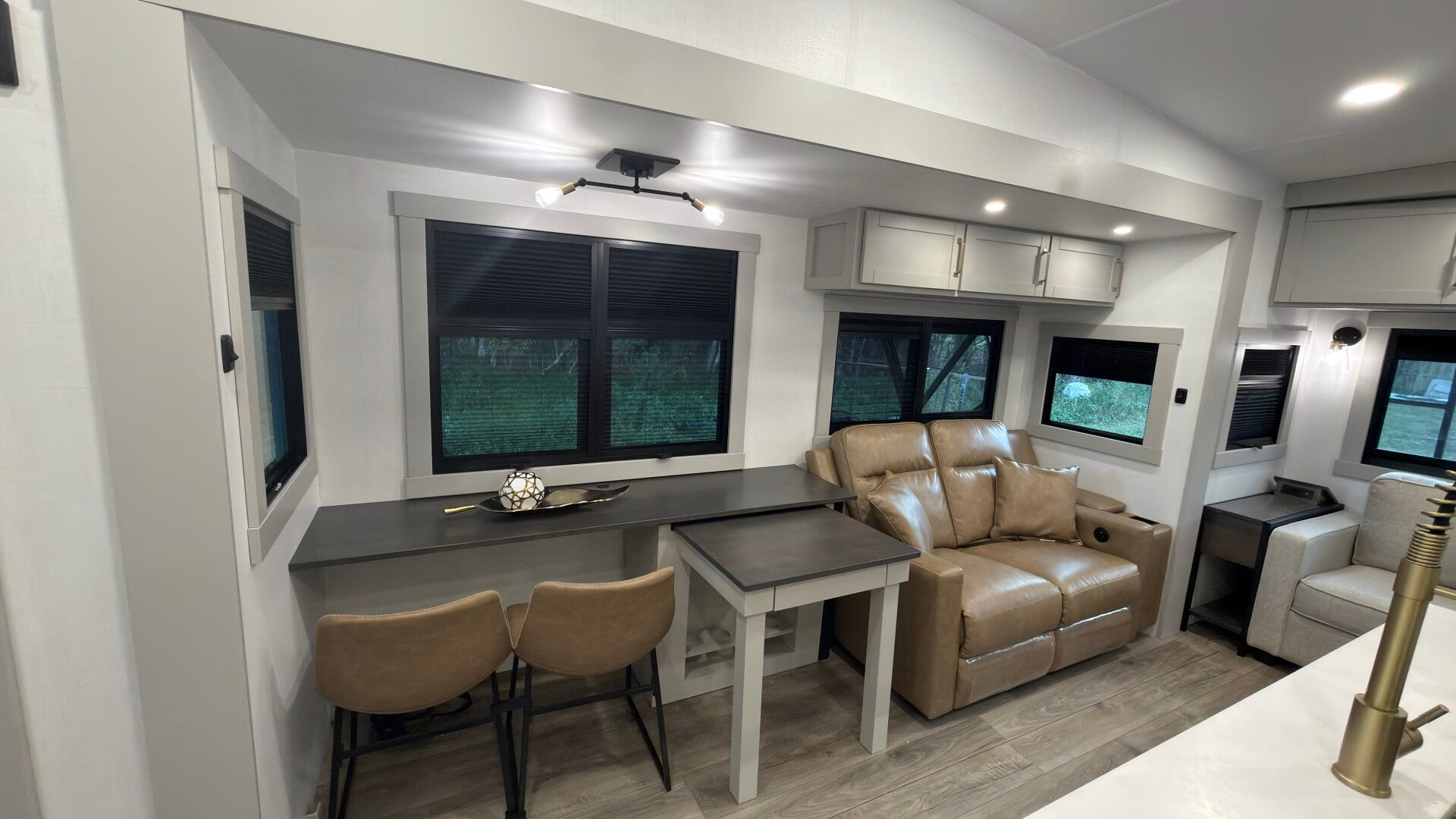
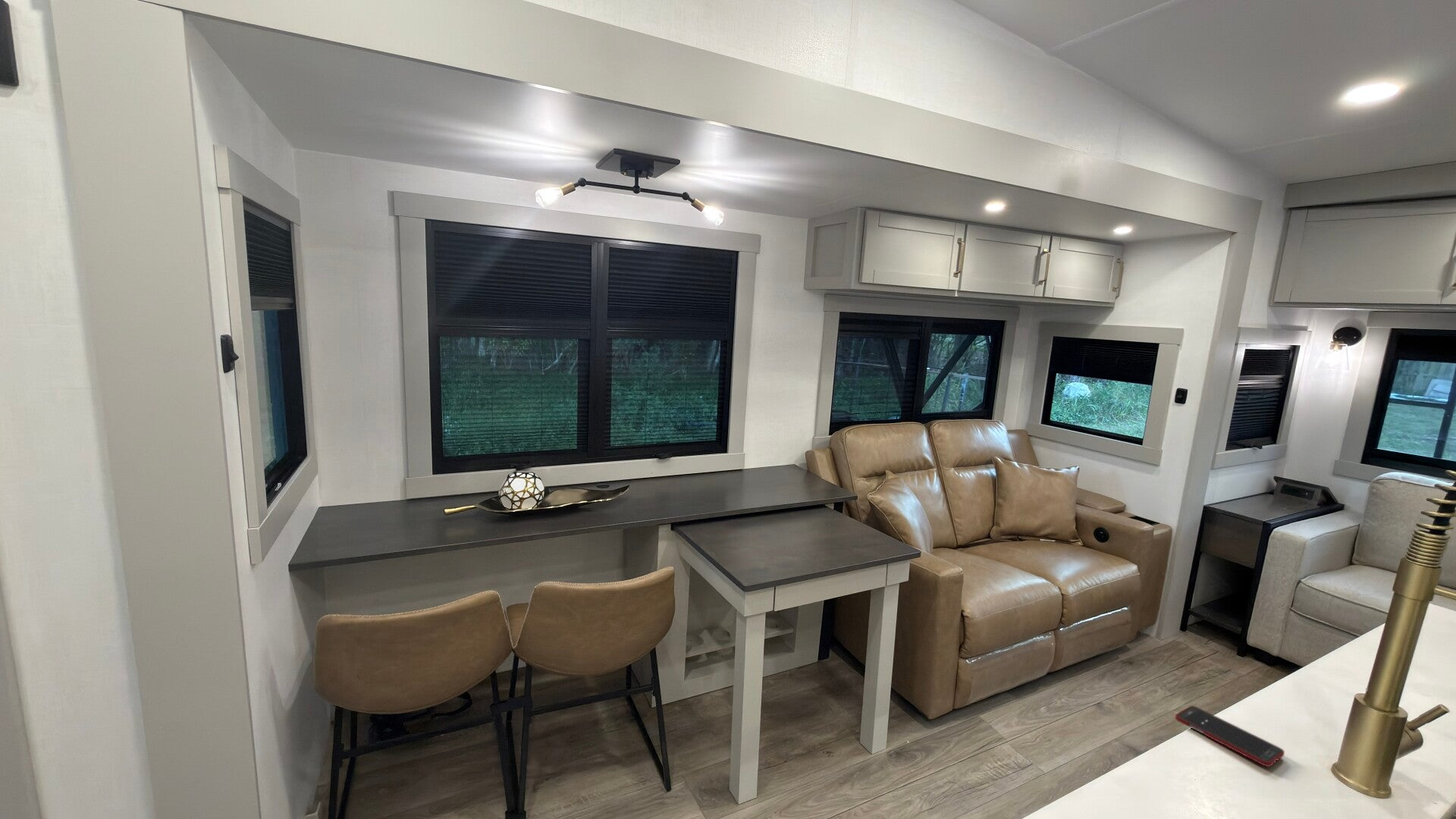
+ cell phone [1175,705,1285,767]
